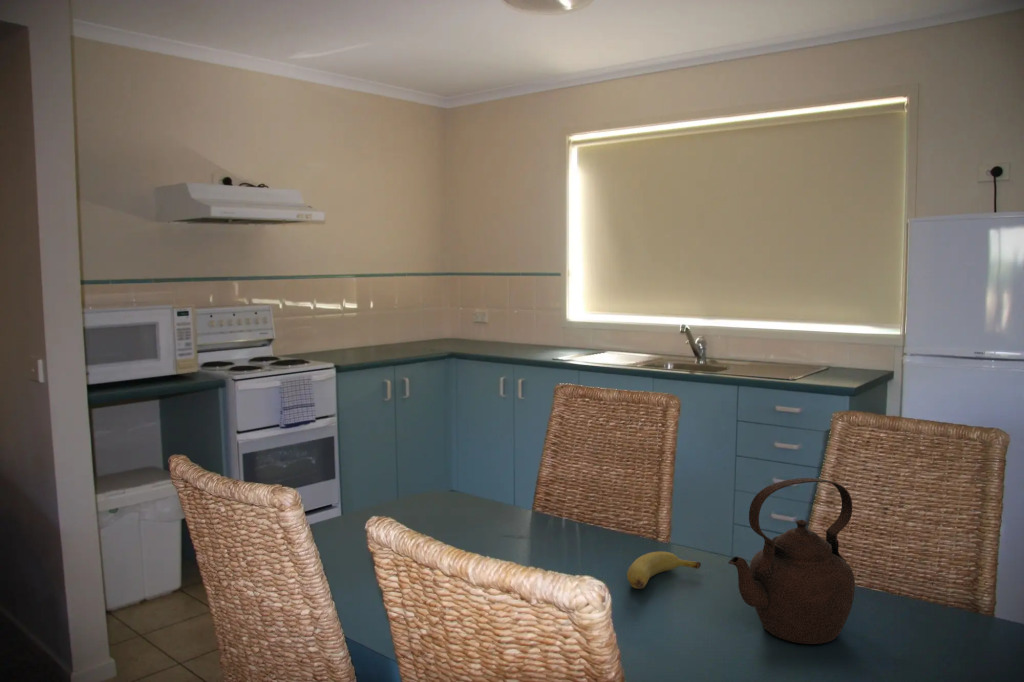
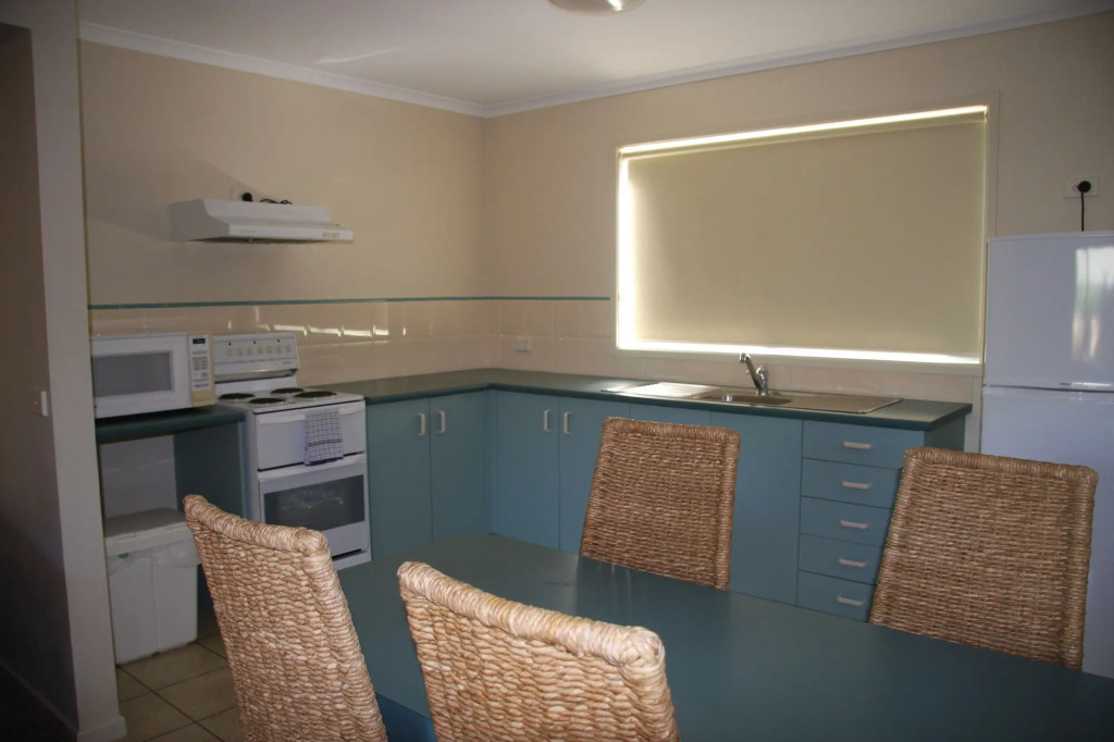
- banana [626,551,702,590]
- teapot [727,477,856,645]
